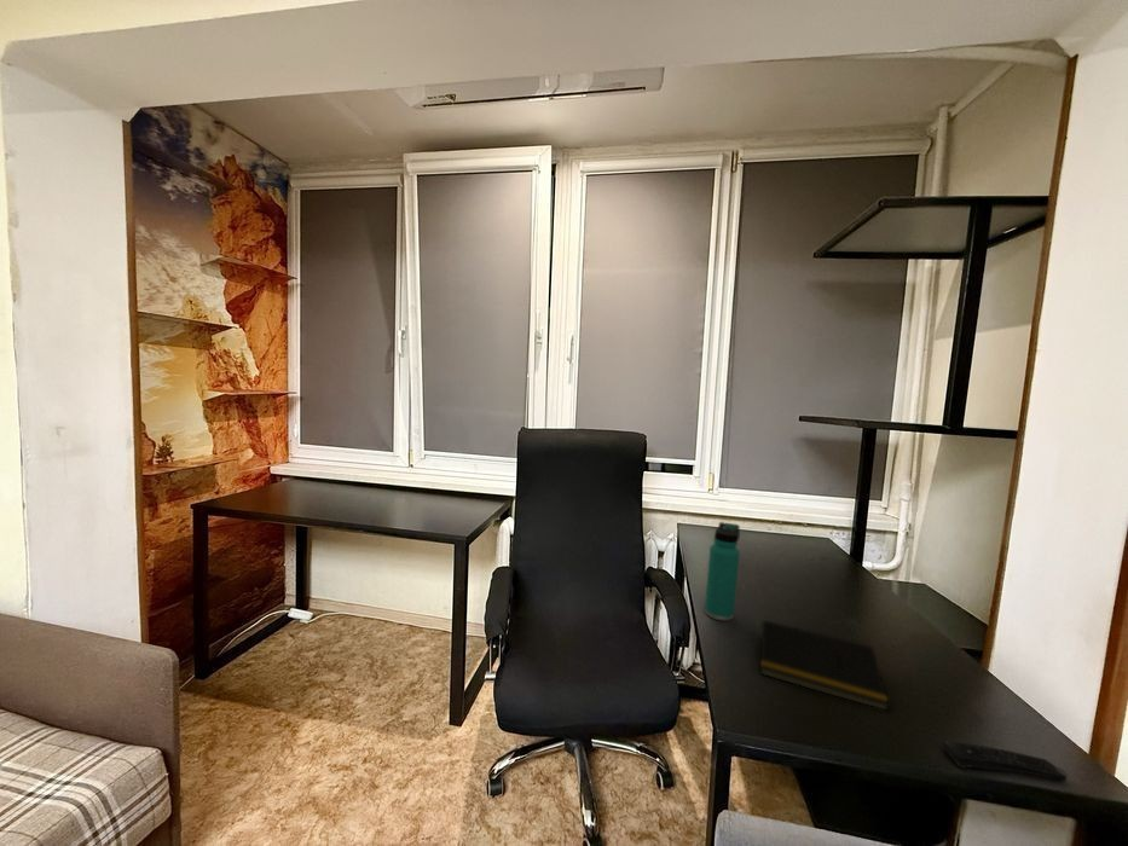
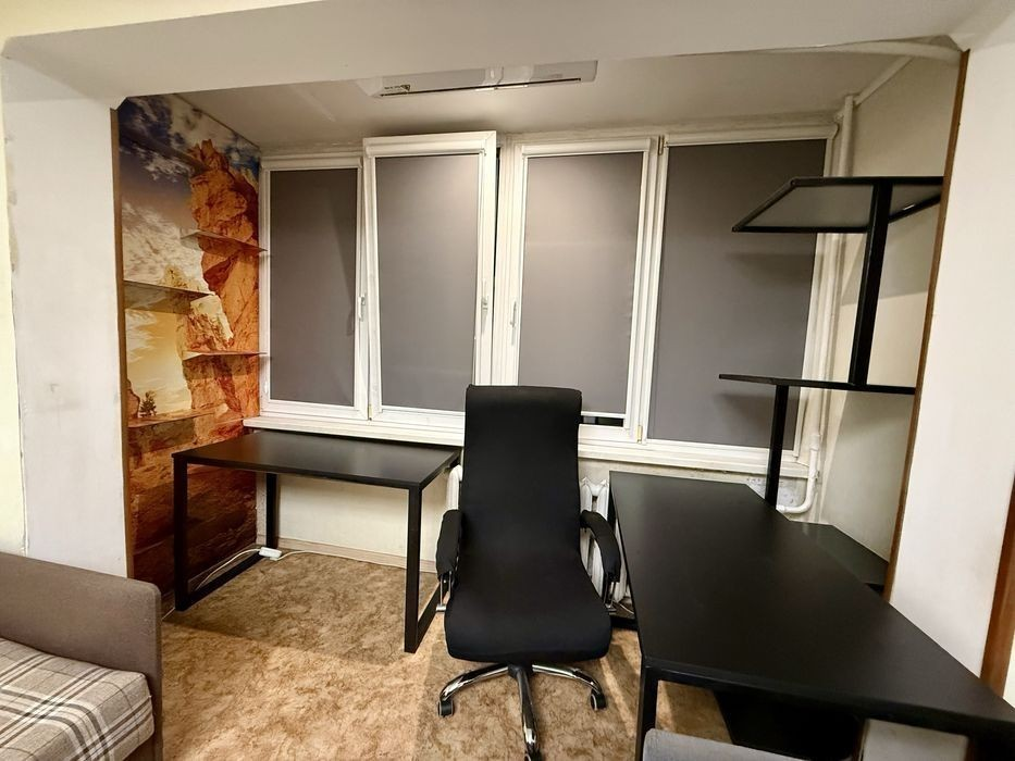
- notepad [757,619,890,711]
- remote control [942,740,1070,781]
- thermos bottle [704,521,741,622]
